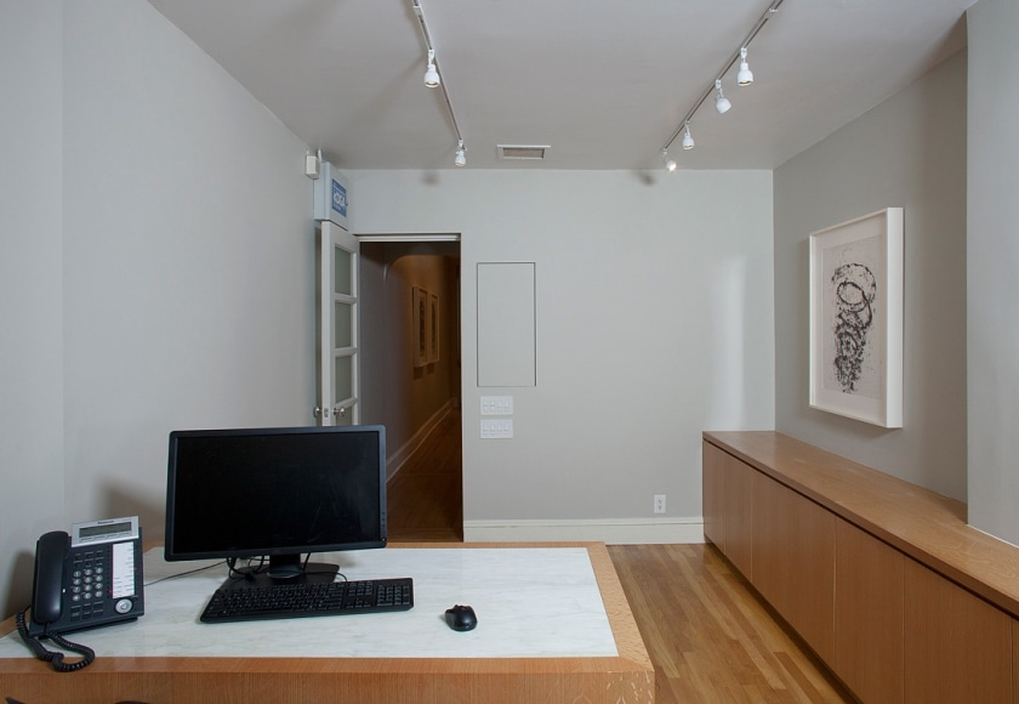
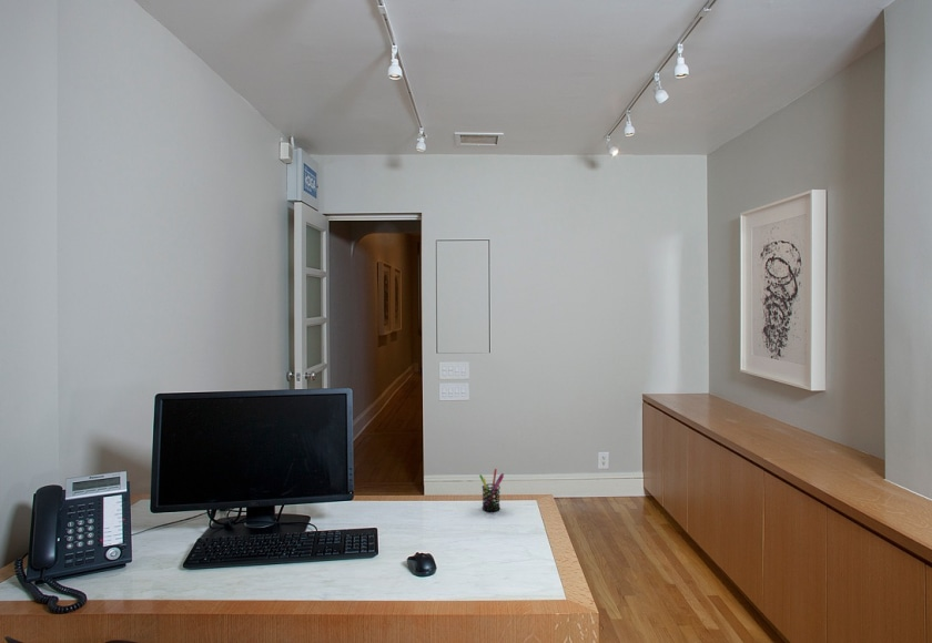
+ pen holder [478,468,505,512]
